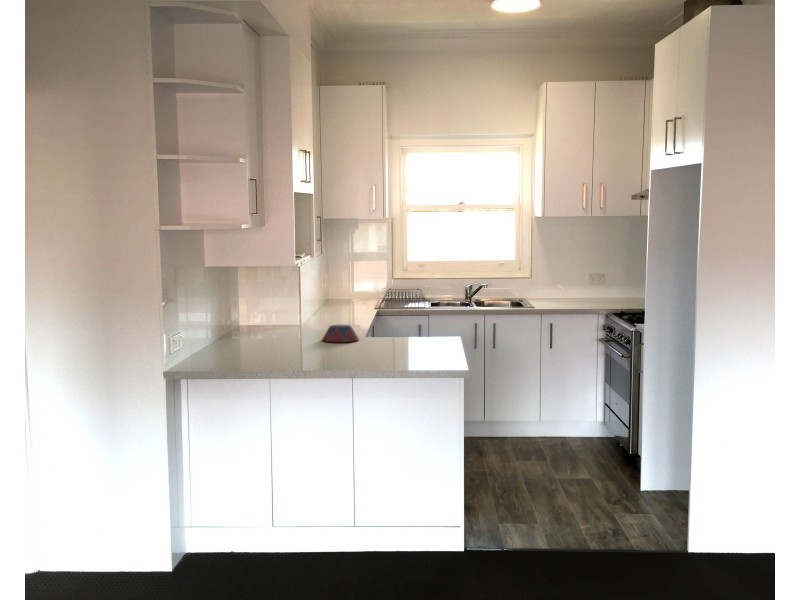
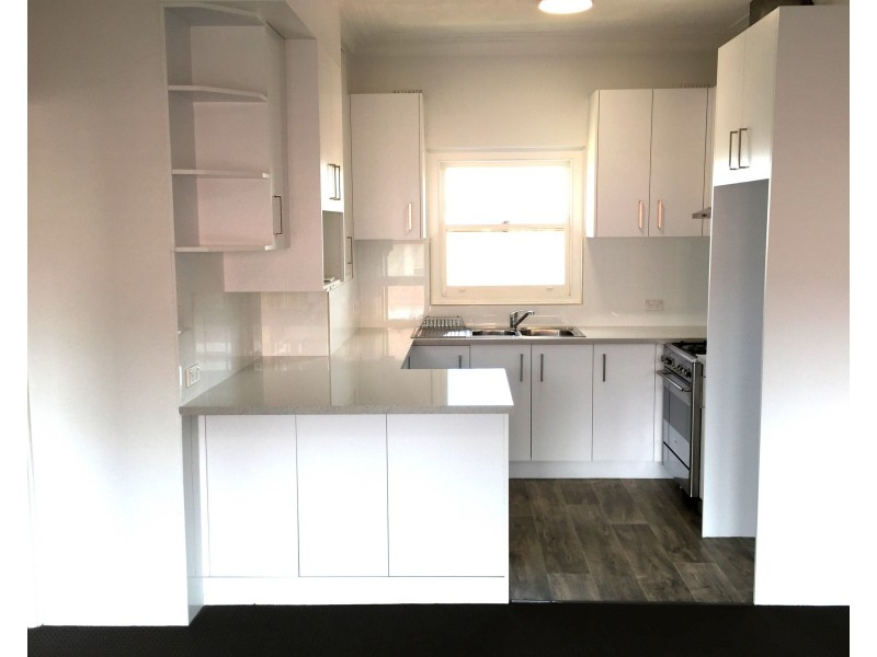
- bowl [321,324,360,343]
